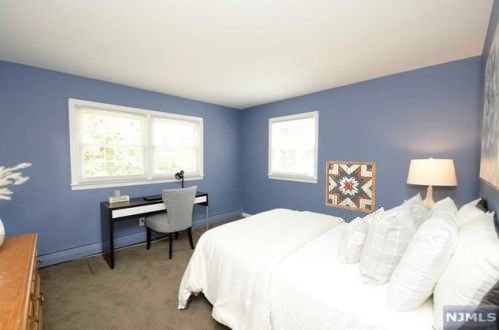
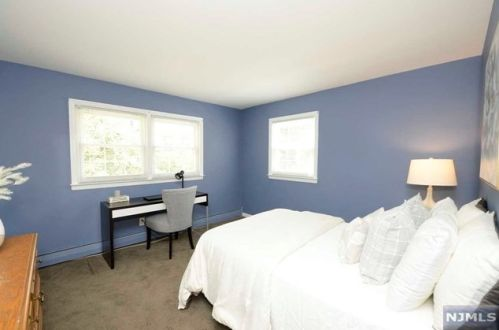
- wall art [325,160,377,214]
